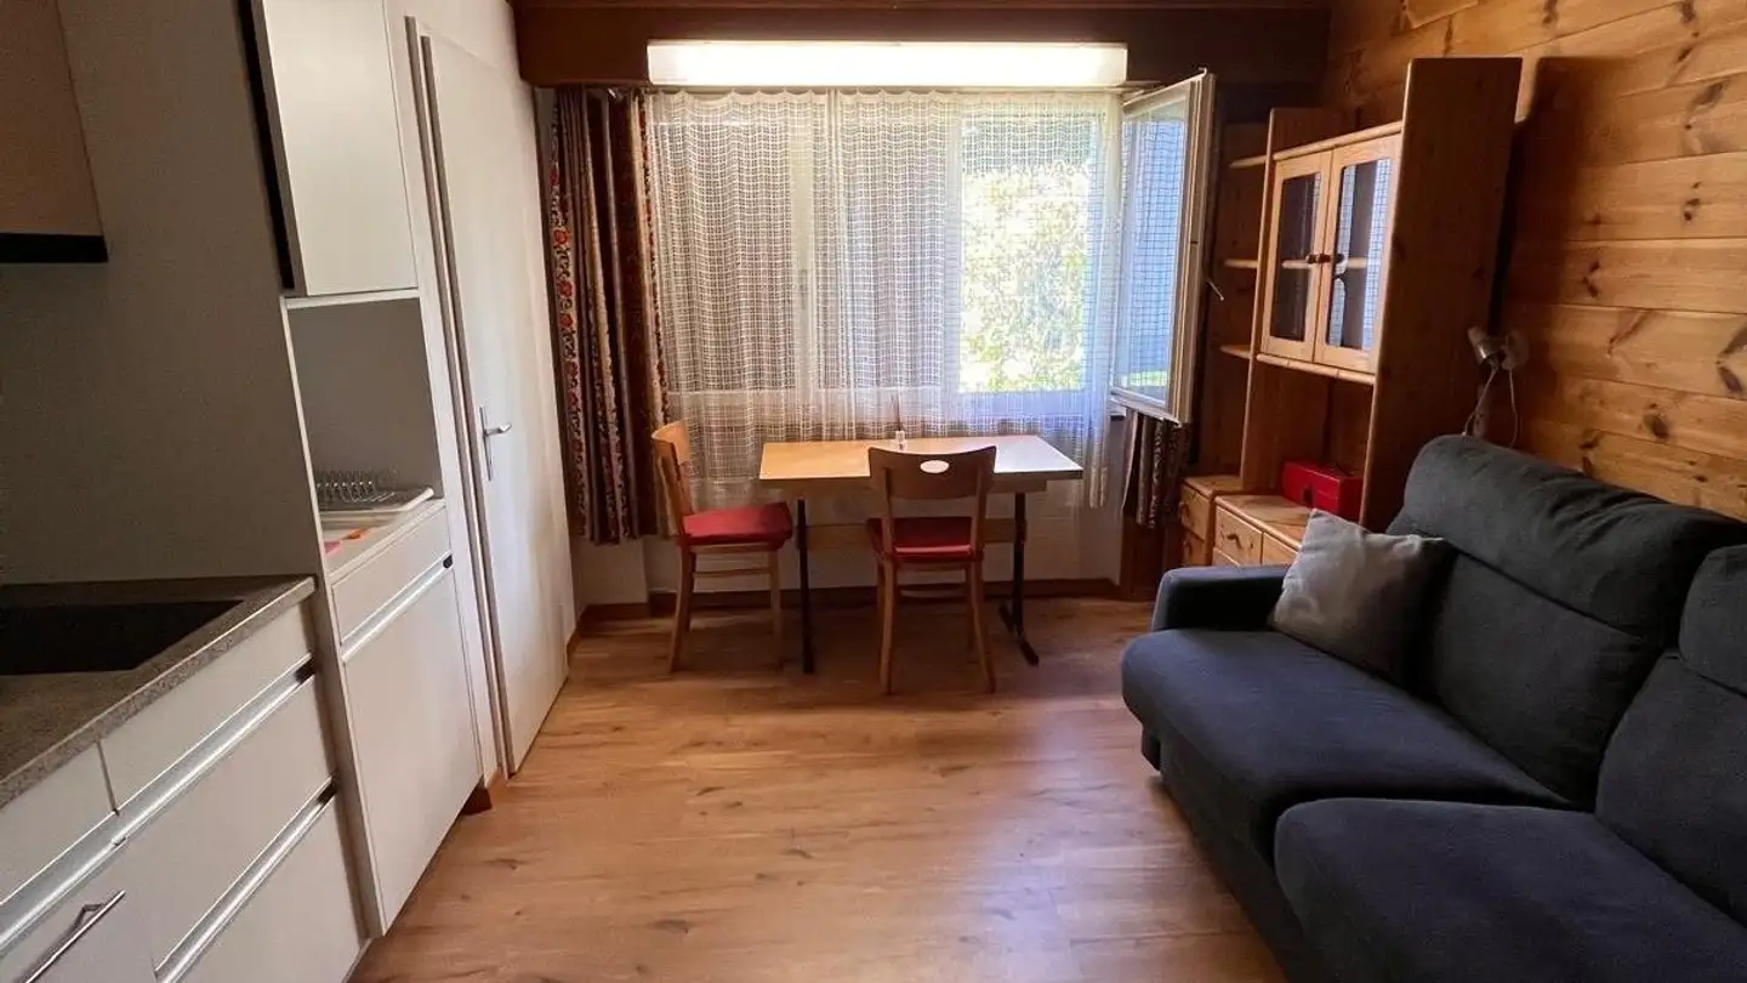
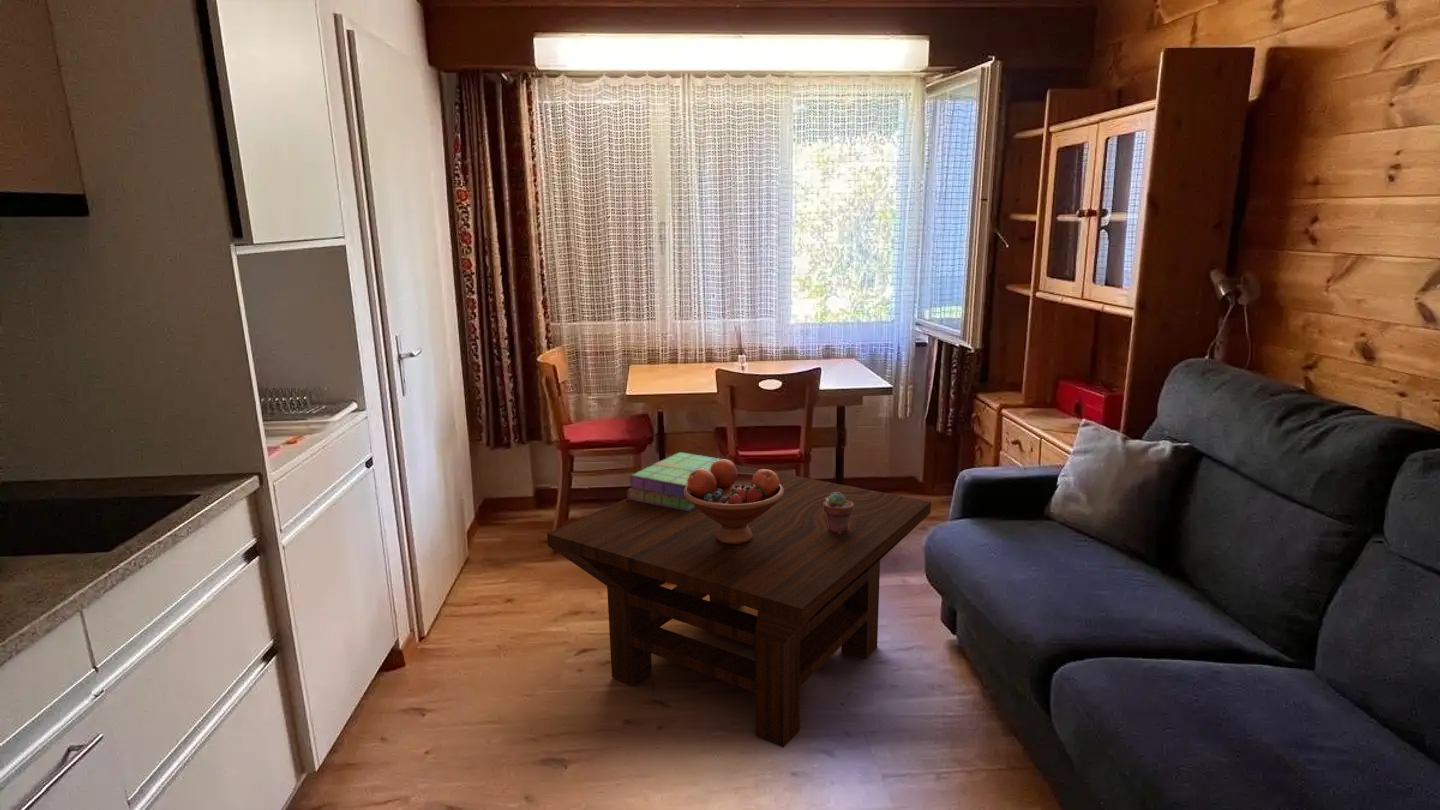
+ potted succulent [824,493,853,533]
+ stack of books [626,451,733,511]
+ fruit bowl [683,458,784,545]
+ coffee table [546,463,932,749]
